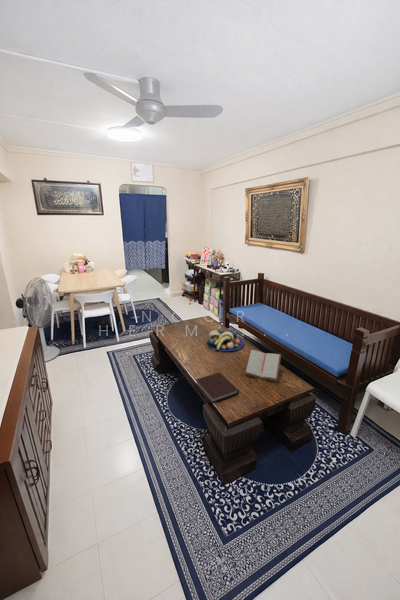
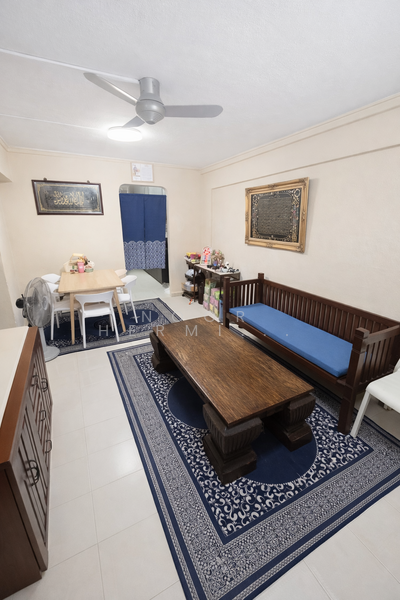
- notebook [195,372,240,404]
- fruit bowl [206,327,245,352]
- paperback book [243,348,282,382]
